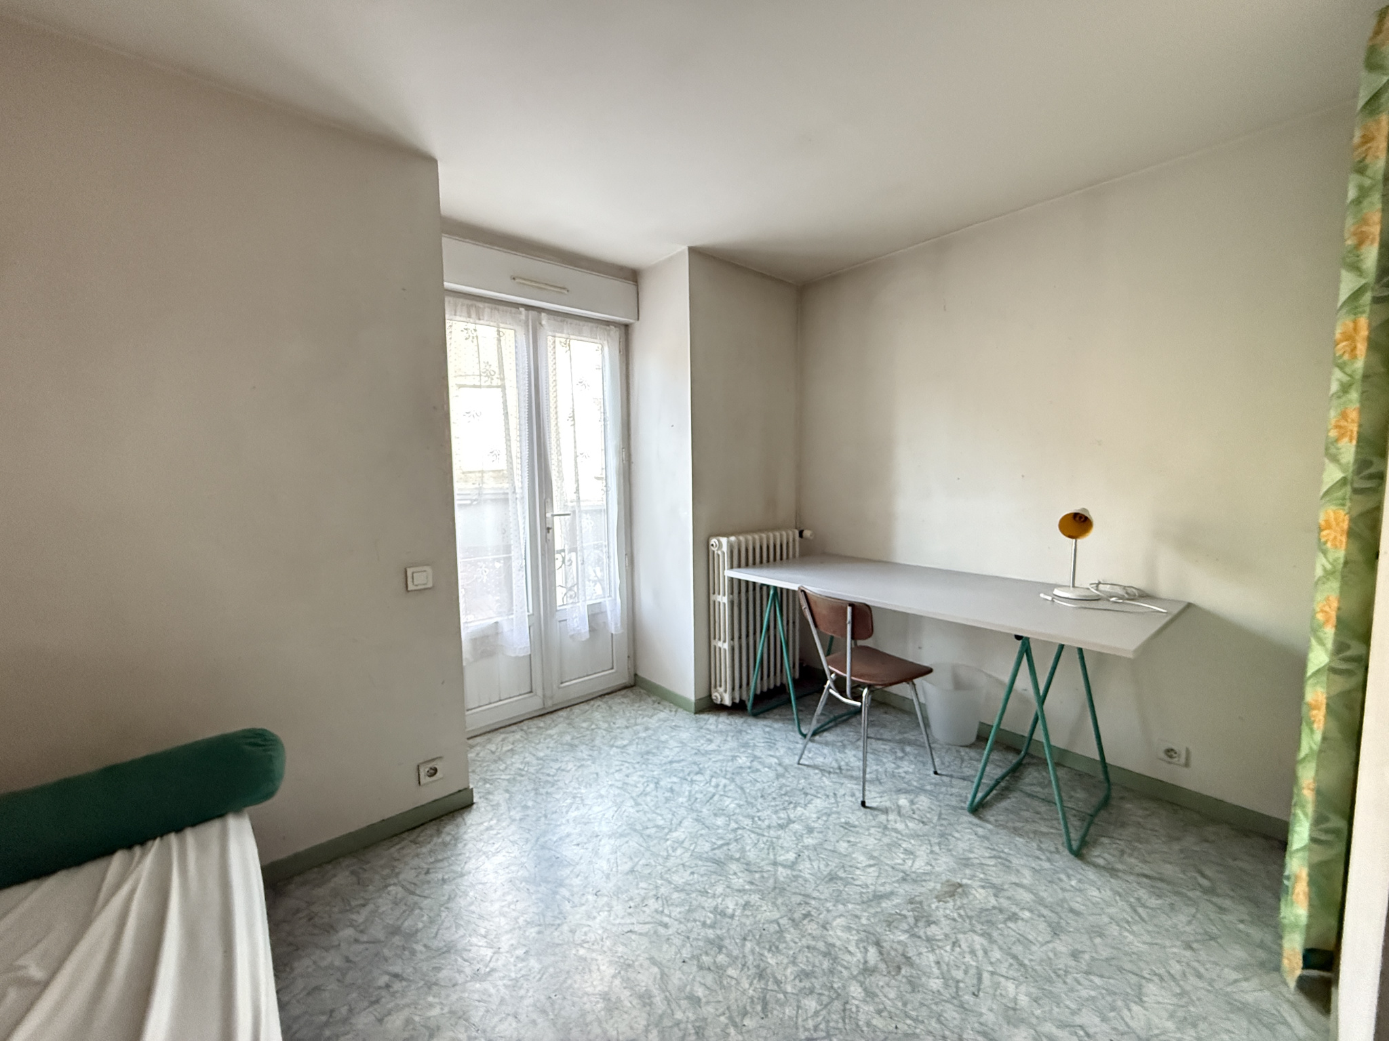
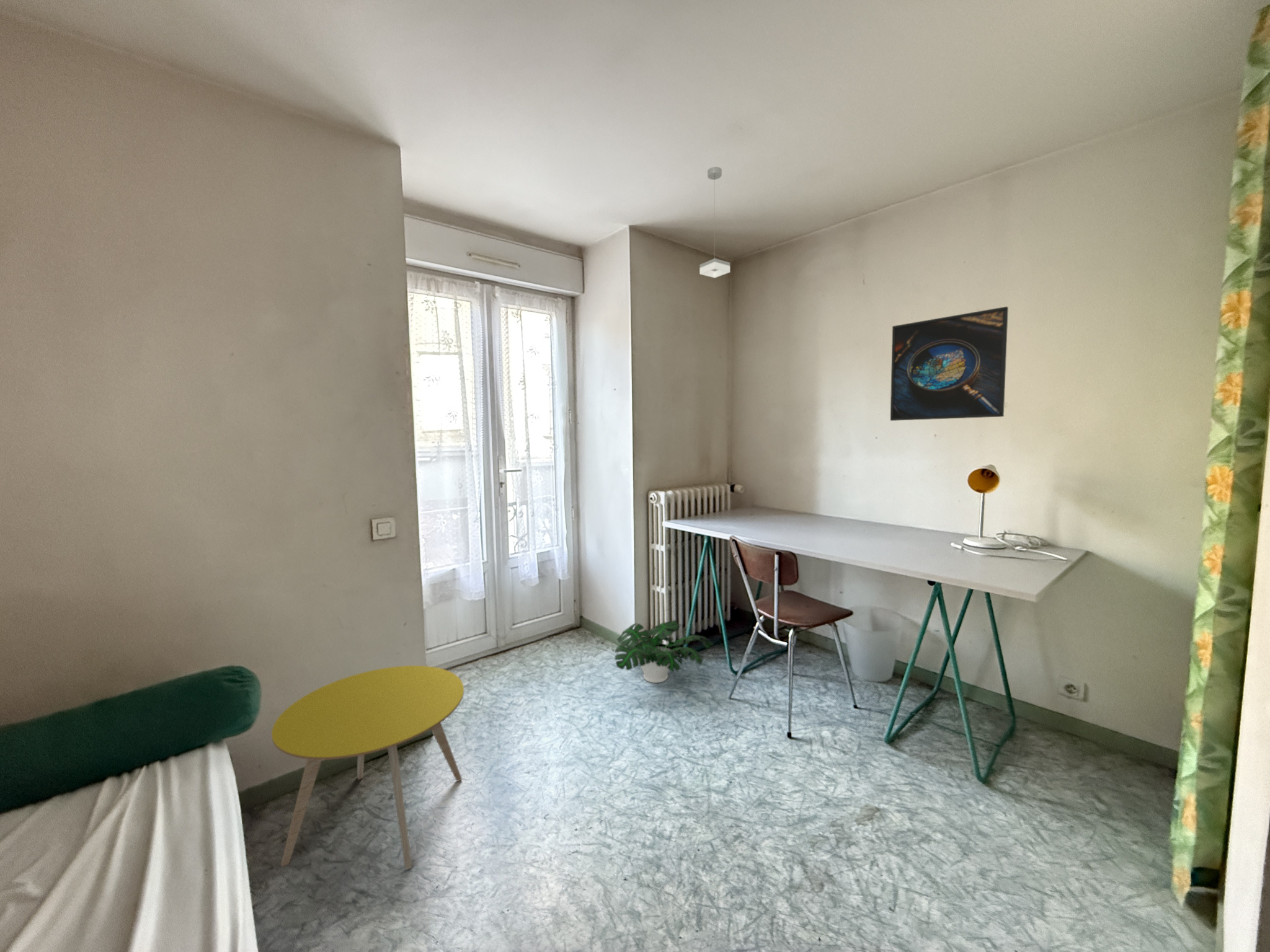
+ potted plant [614,620,714,684]
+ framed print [890,306,1009,421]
+ side table [271,665,464,871]
+ pendant lamp [699,166,730,278]
